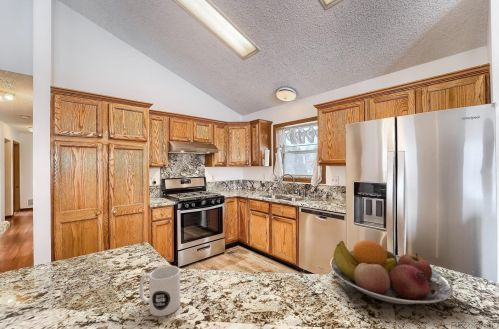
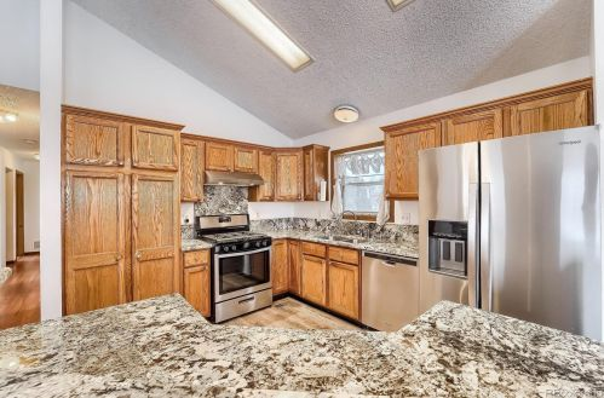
- fruit bowl [329,239,454,305]
- mug [138,265,181,317]
